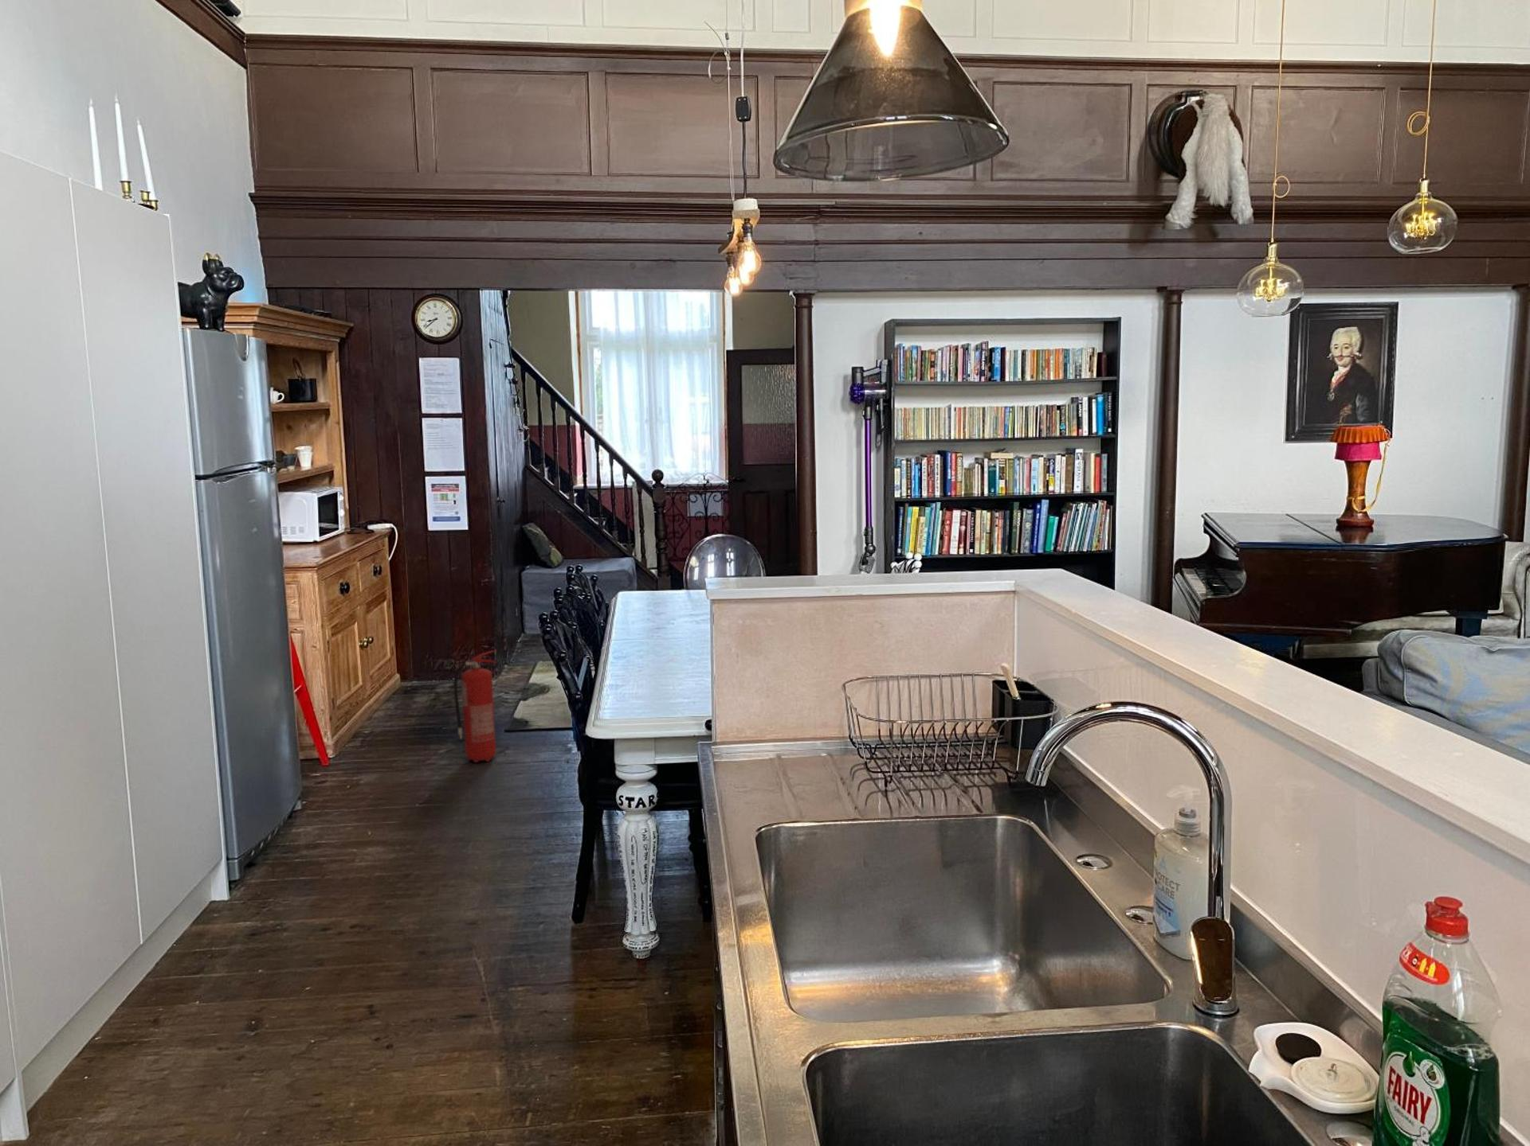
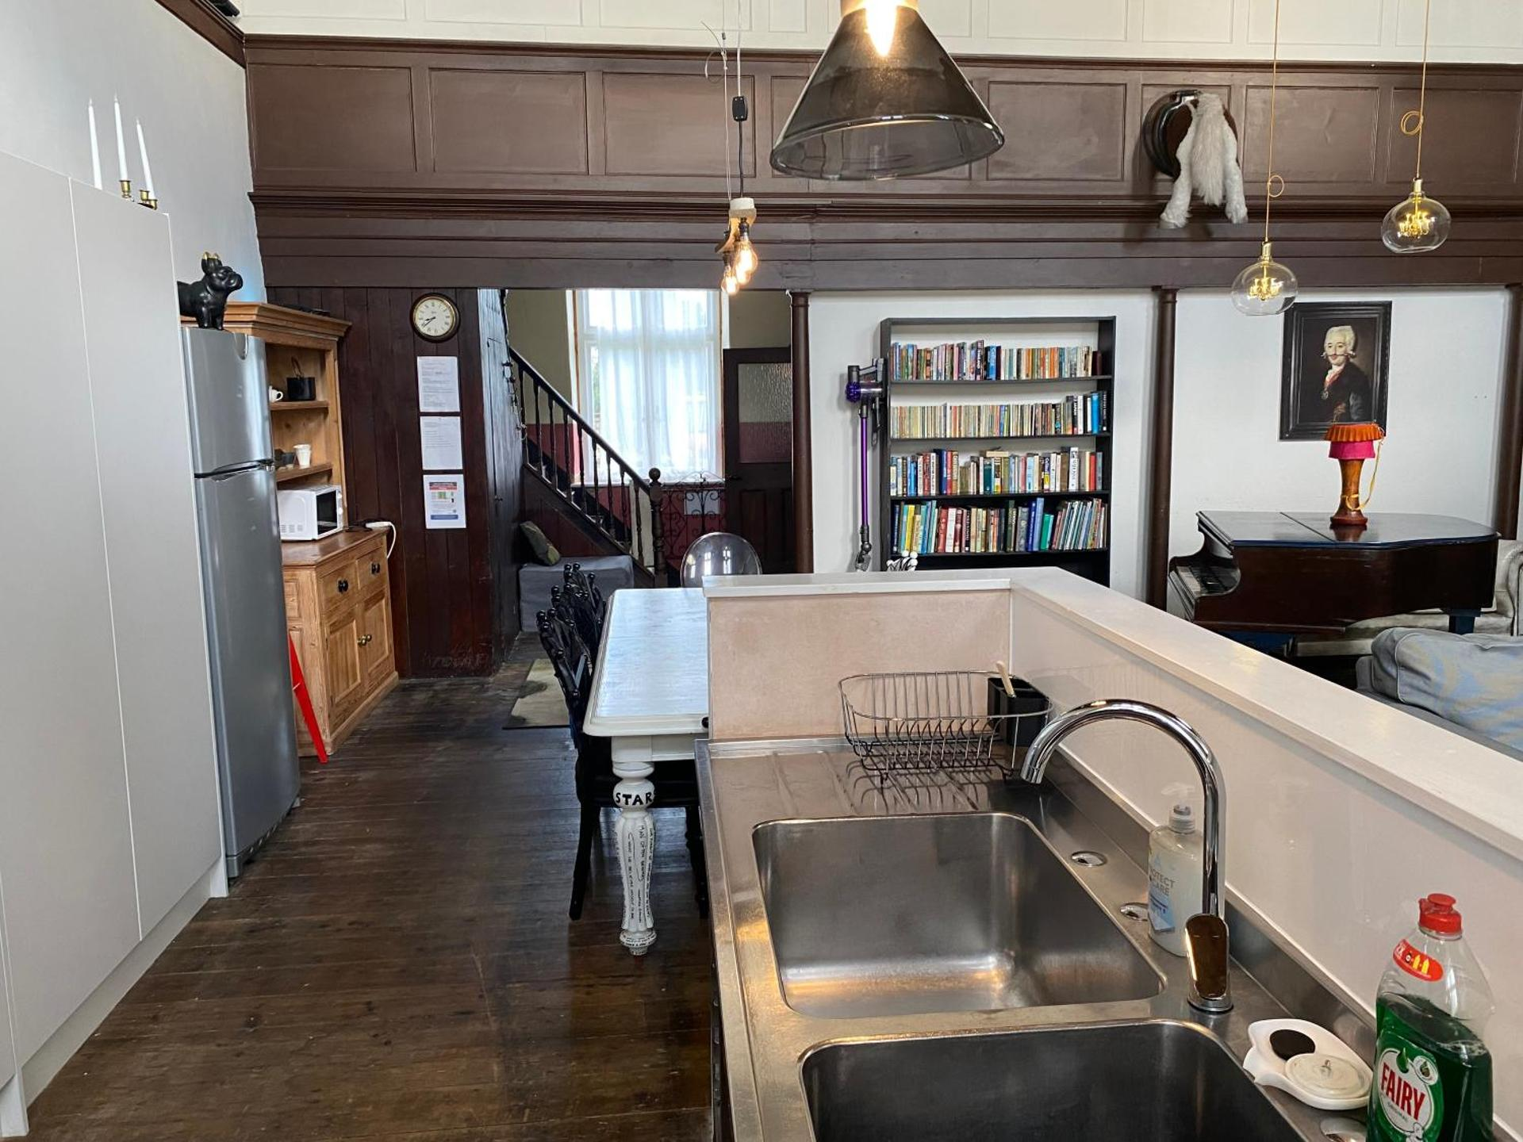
- fire extinguisher [453,649,498,763]
